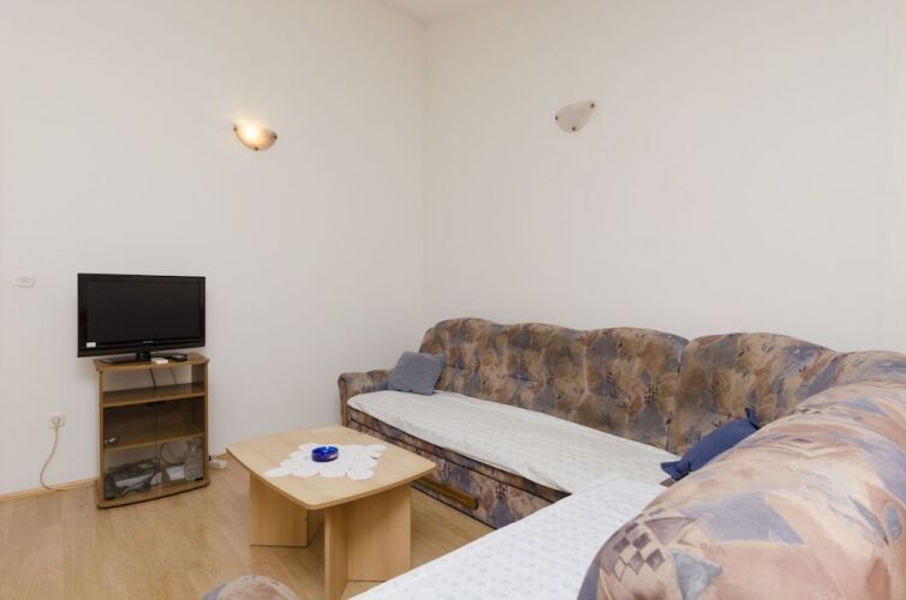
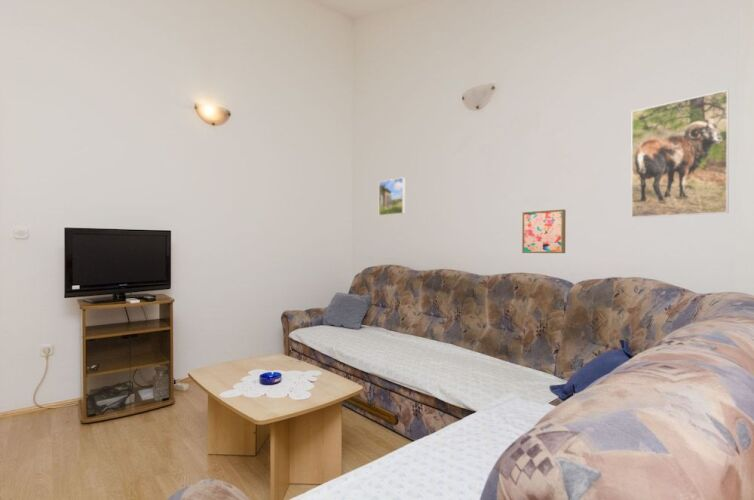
+ wall art [521,208,567,254]
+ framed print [378,176,406,217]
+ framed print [630,89,730,219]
